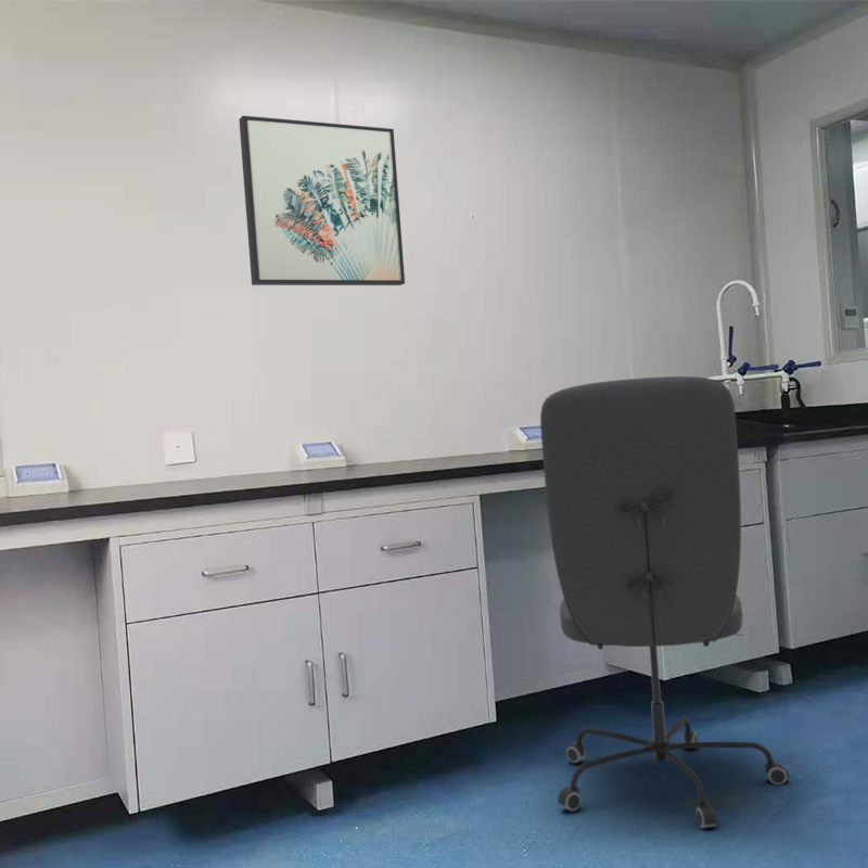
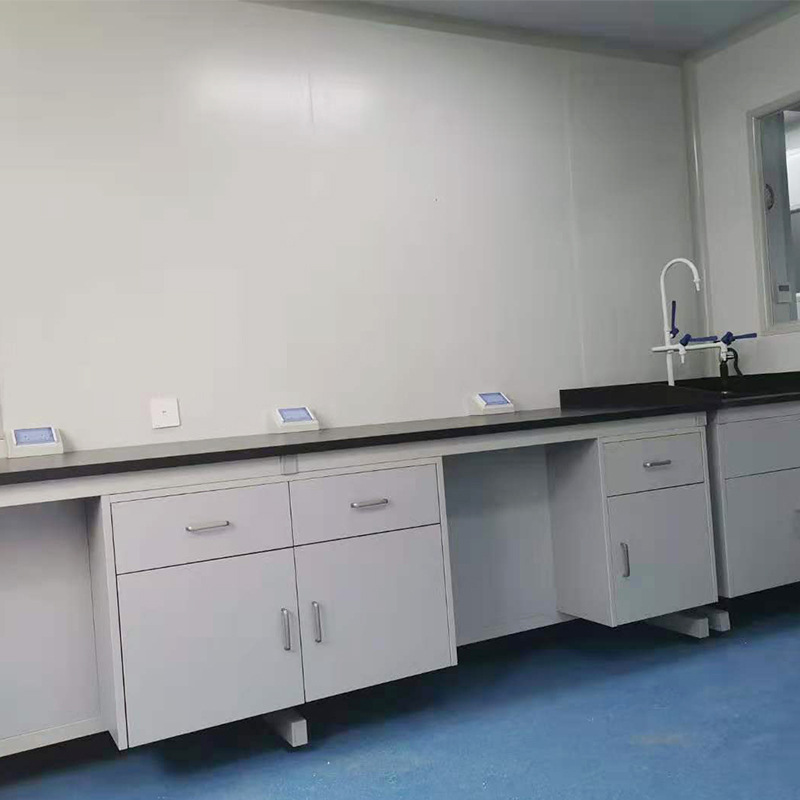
- office chair [539,375,790,829]
- wall art [238,115,406,286]
